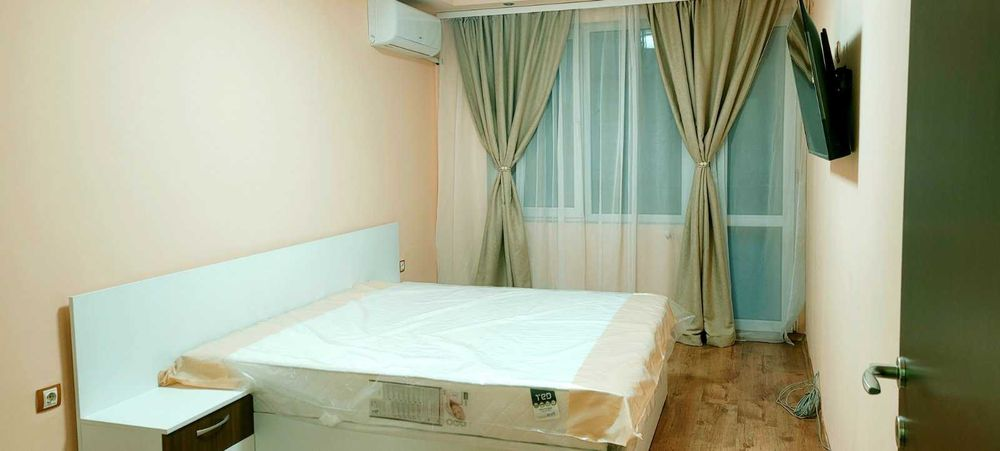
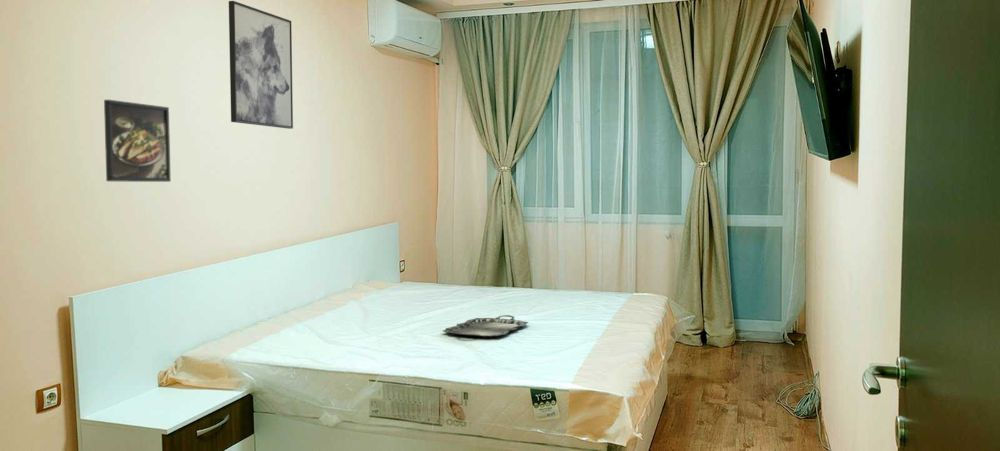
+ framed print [103,99,172,183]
+ wall art [228,0,294,130]
+ serving tray [442,314,529,338]
